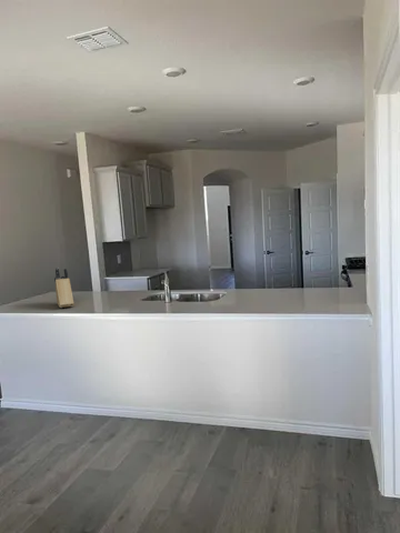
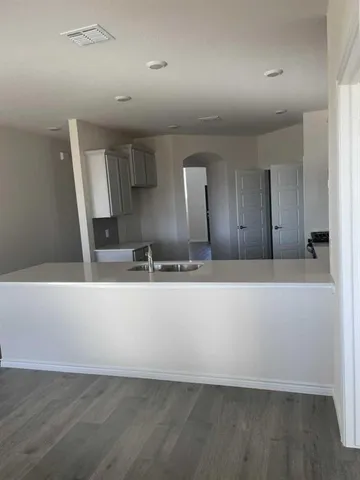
- knife block [53,266,74,309]
